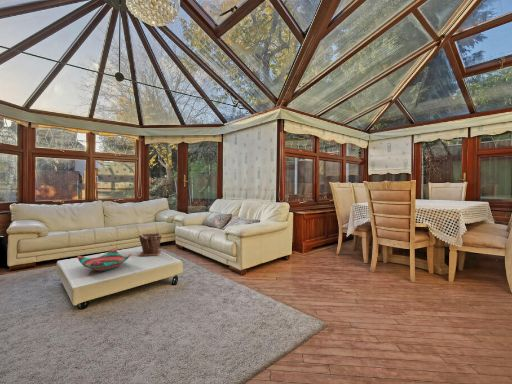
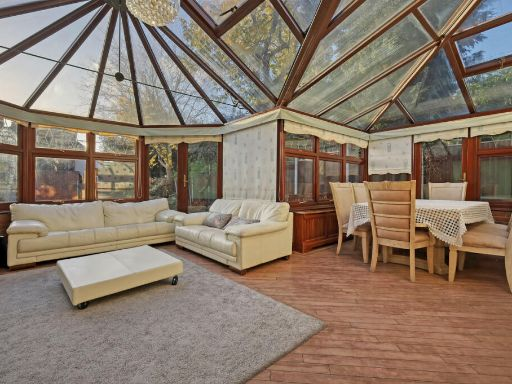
- decorative bowl [77,248,133,272]
- plant pot [137,232,163,257]
